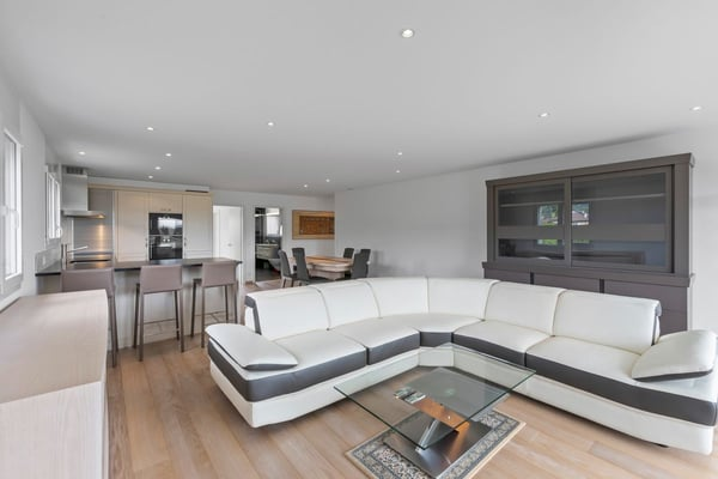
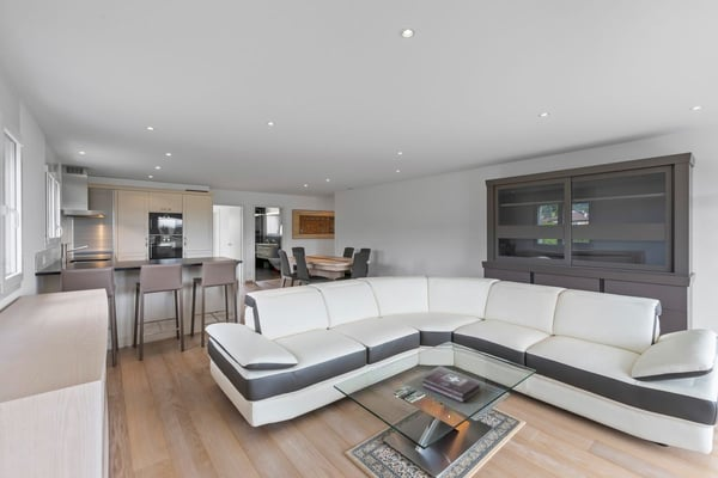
+ first aid kit [421,369,481,404]
